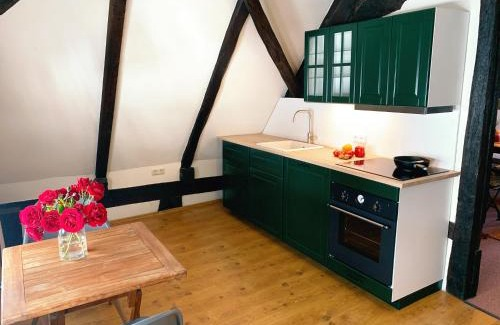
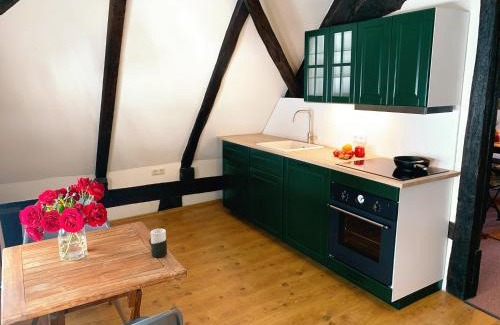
+ cup [148,228,168,258]
